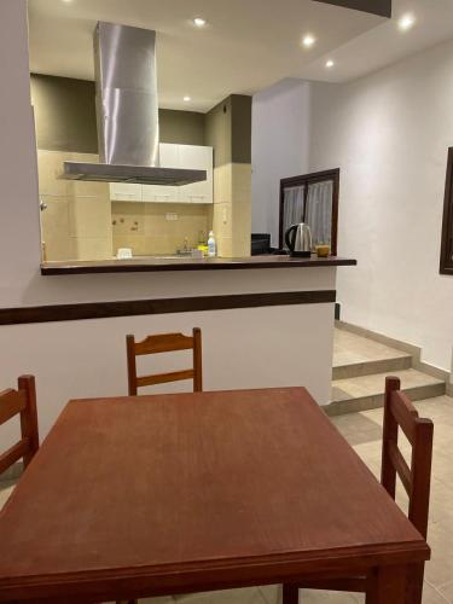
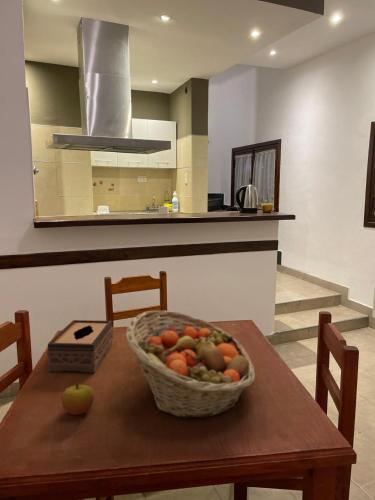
+ fruit basket [125,310,256,419]
+ apple [60,383,95,416]
+ tissue box [46,319,114,373]
